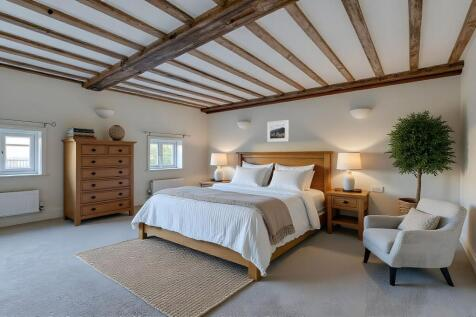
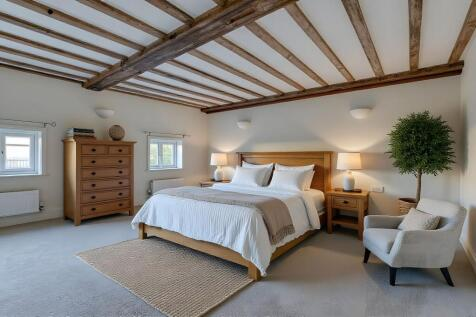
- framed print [266,119,290,143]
